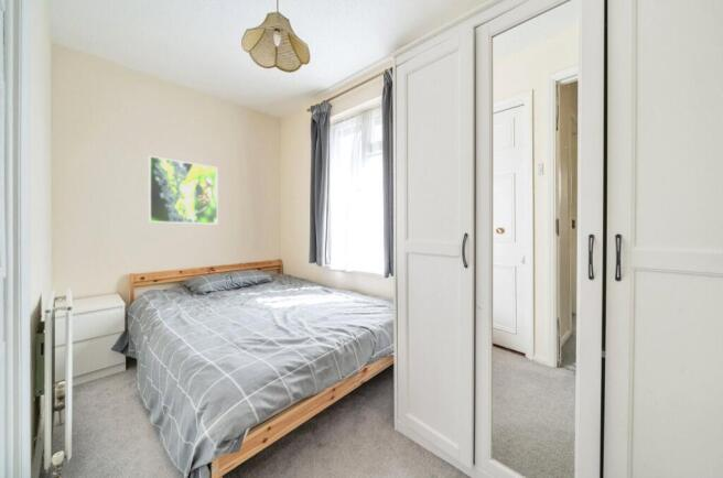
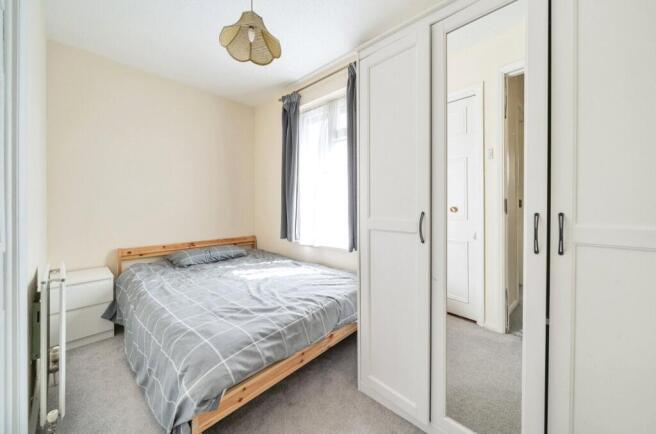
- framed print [148,155,219,226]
